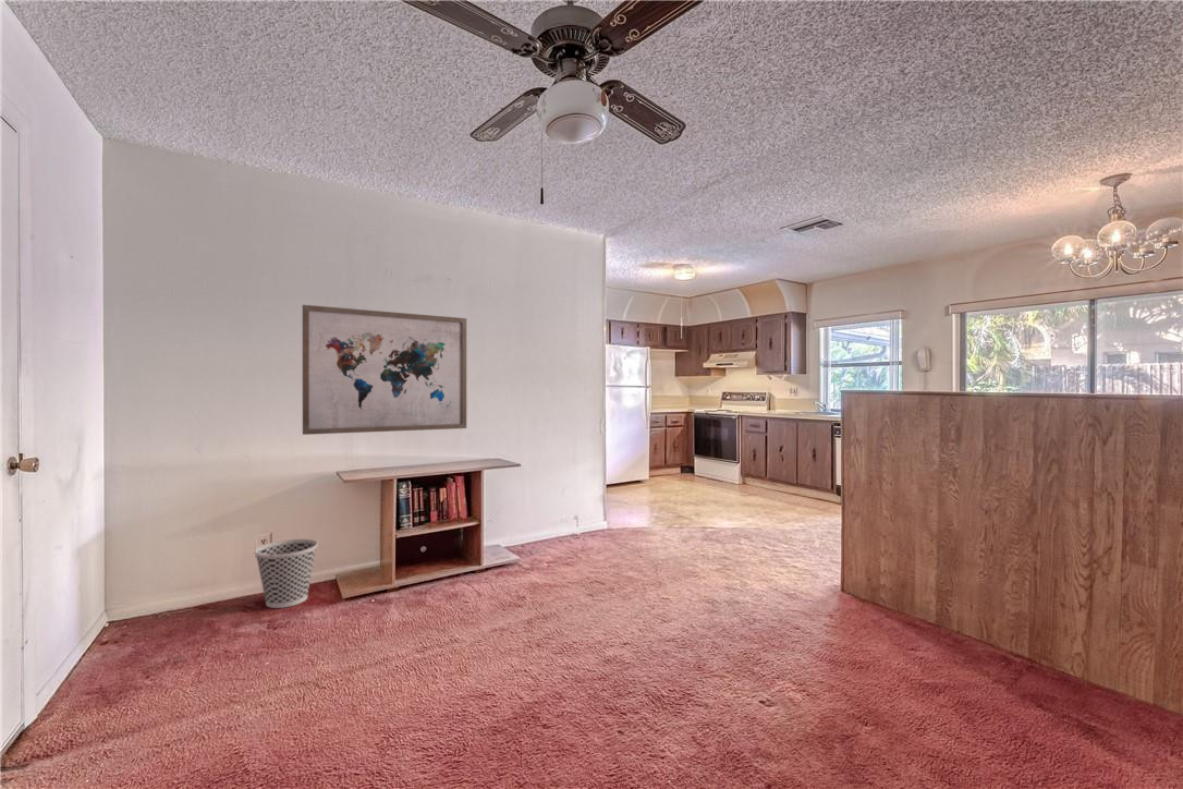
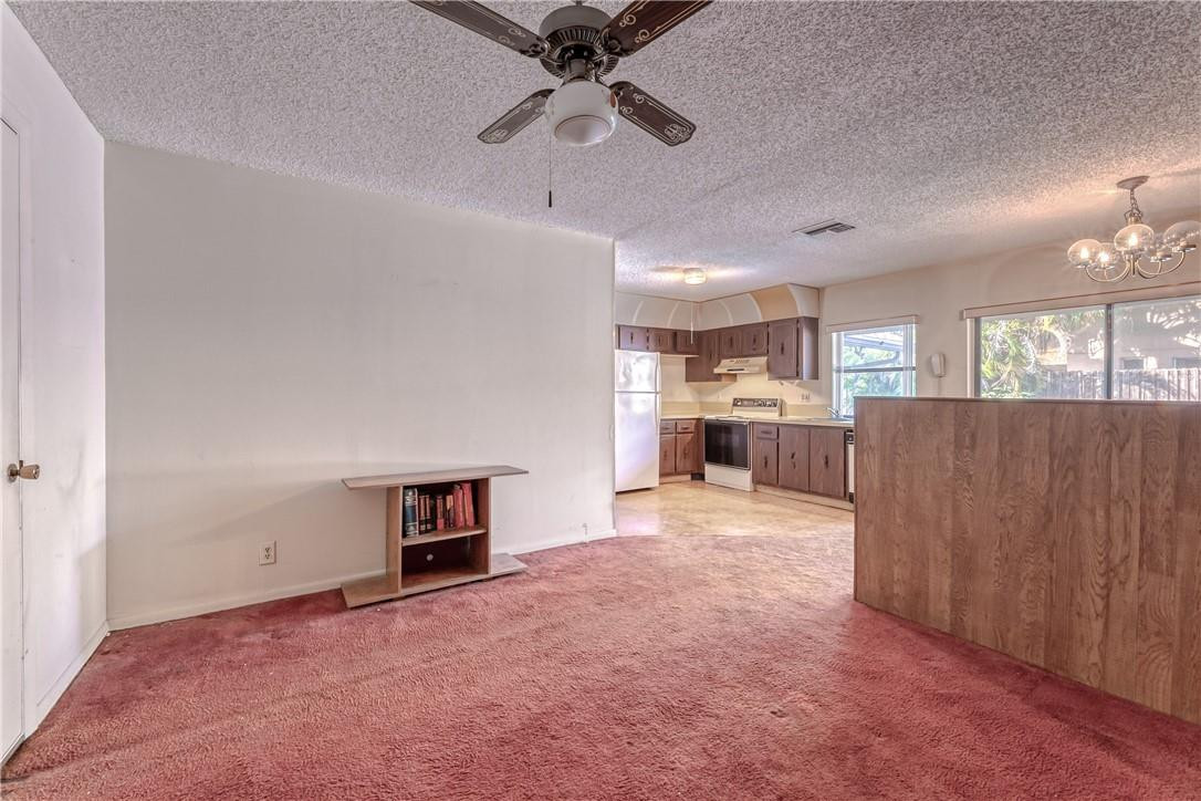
- wastebasket [254,538,319,609]
- wall art [302,304,467,436]
